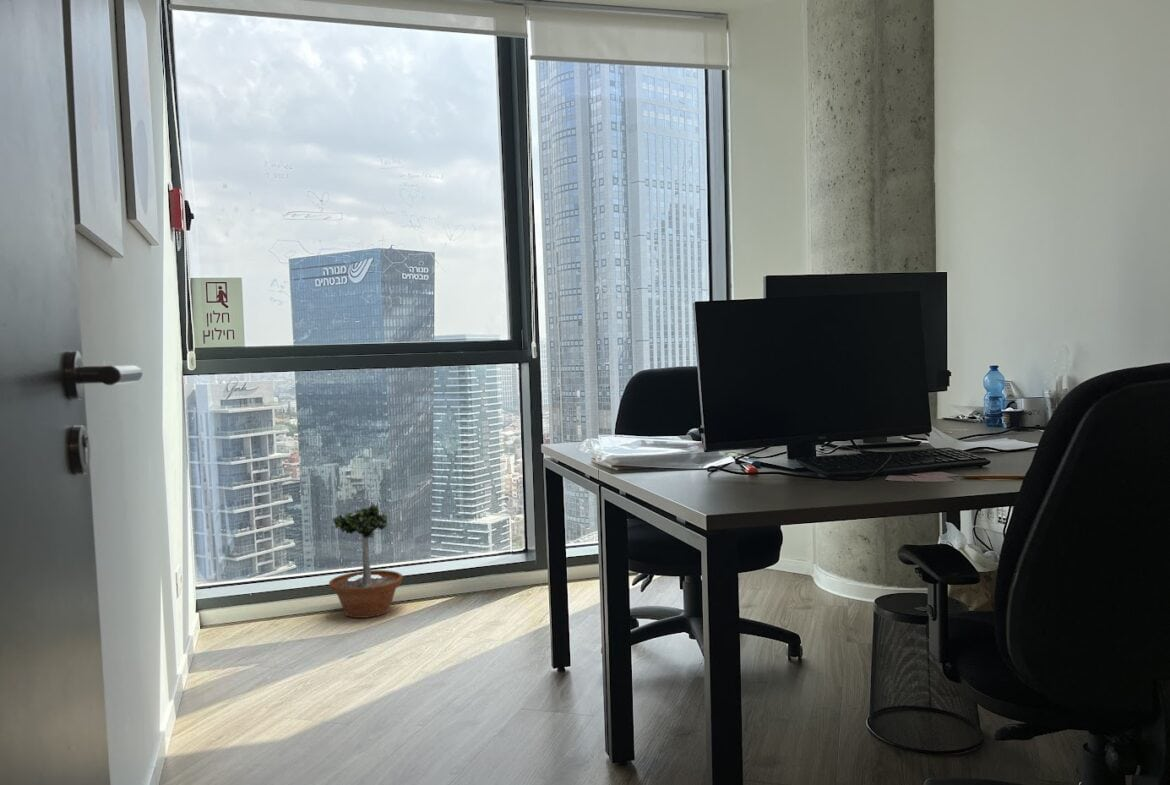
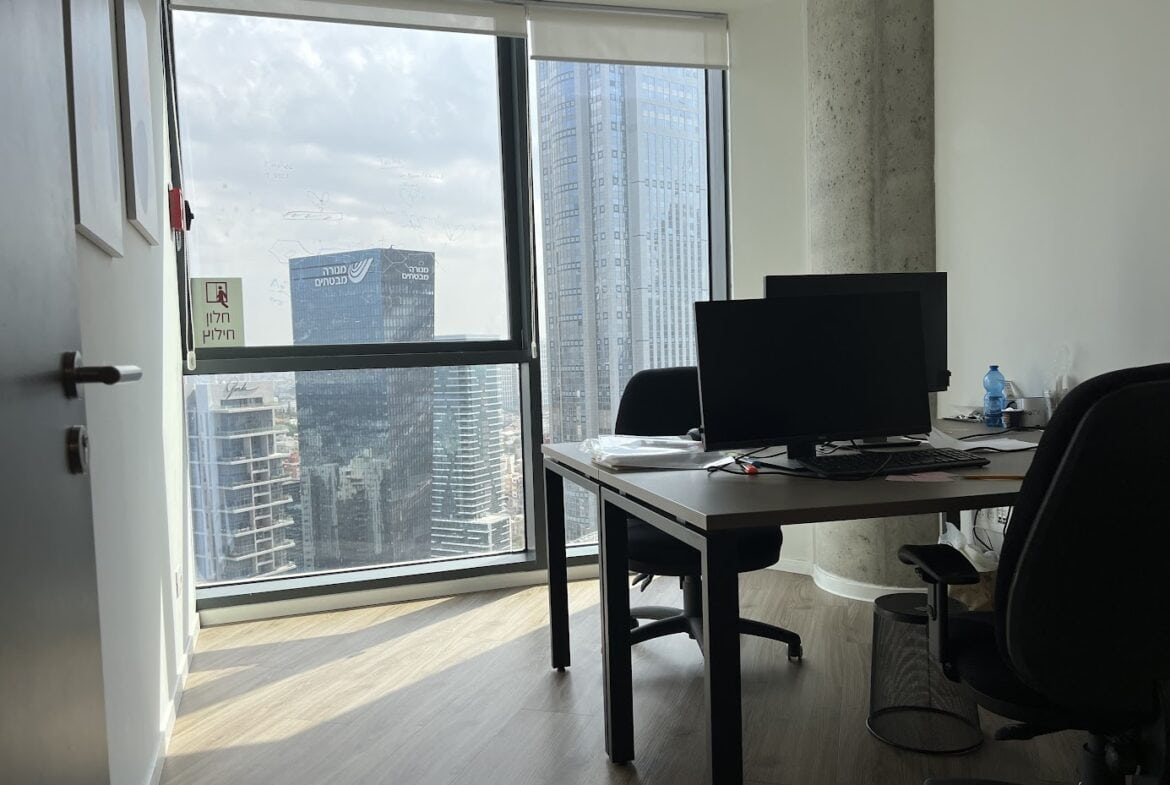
- potted tree [328,496,404,619]
